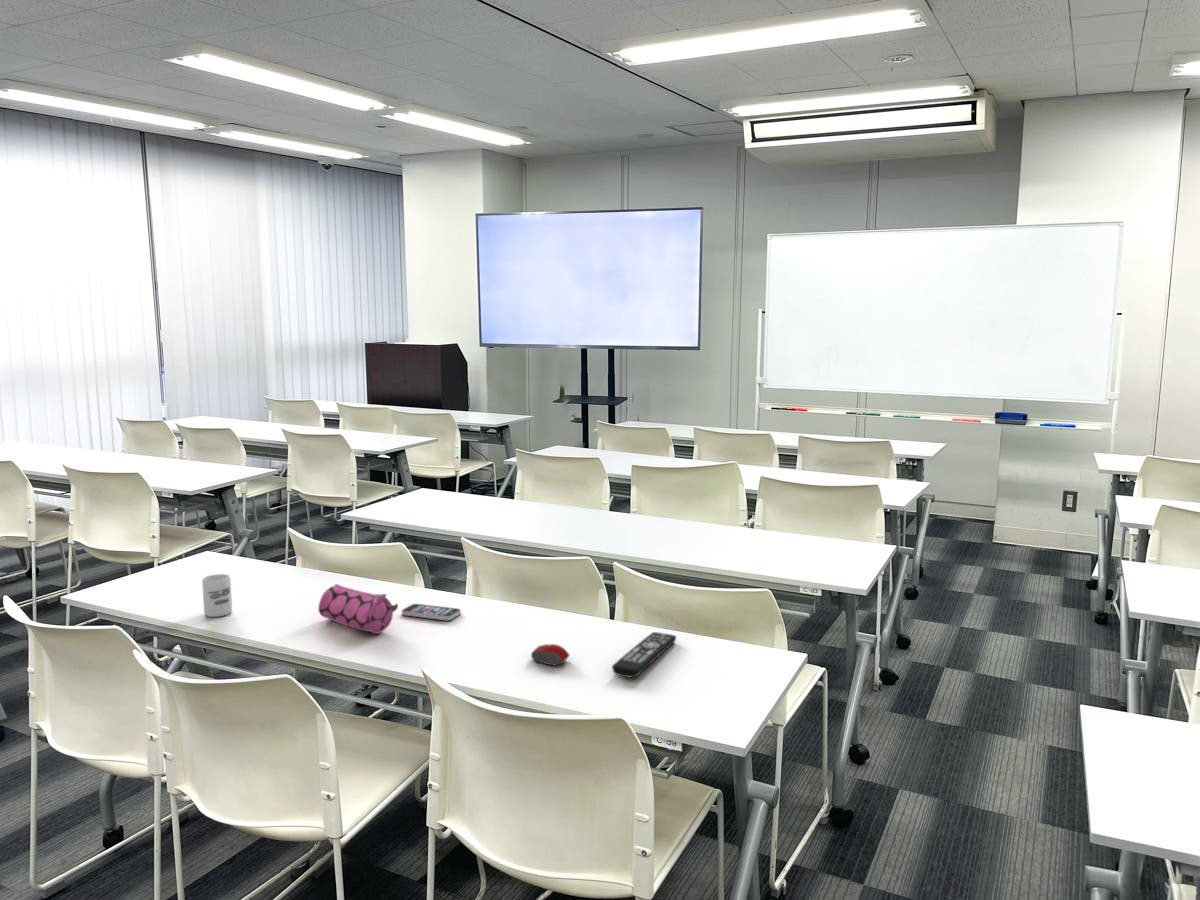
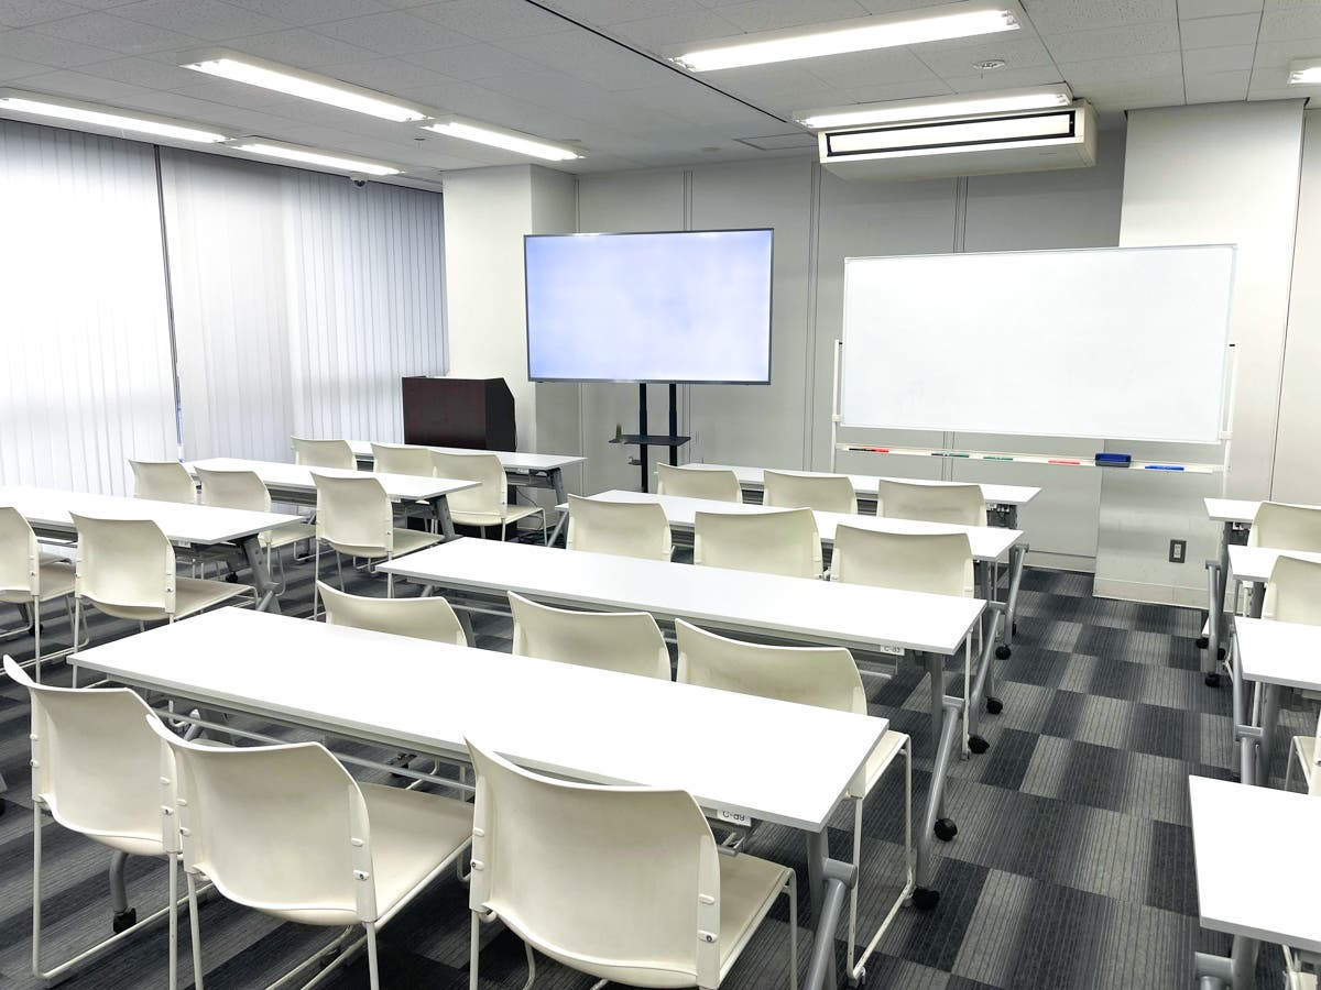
- pencil case [317,583,399,635]
- cup [201,573,233,618]
- remote control [611,631,677,678]
- computer mouse [530,643,571,667]
- smartphone [401,603,462,621]
